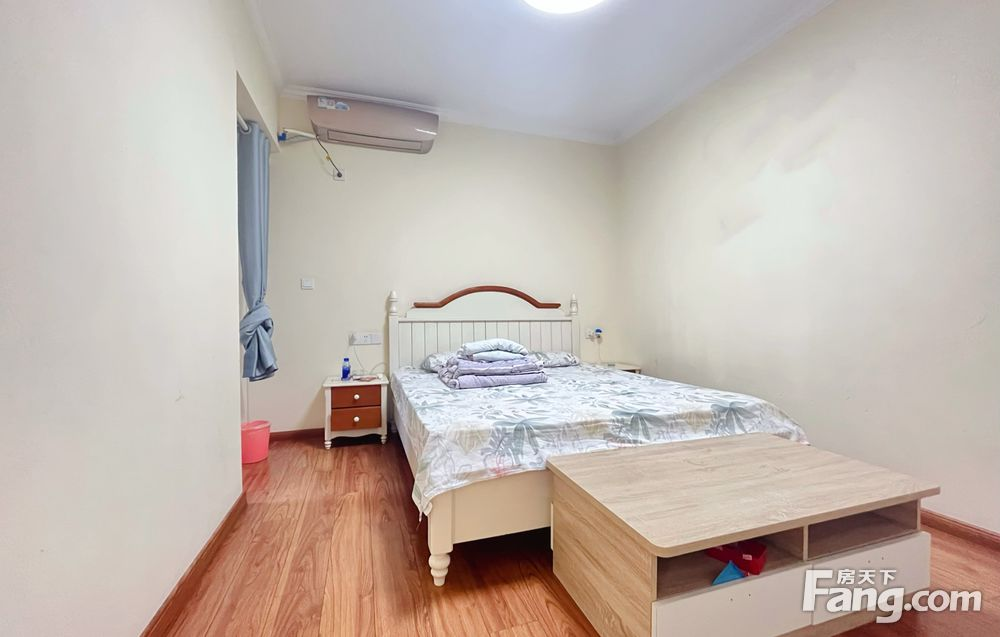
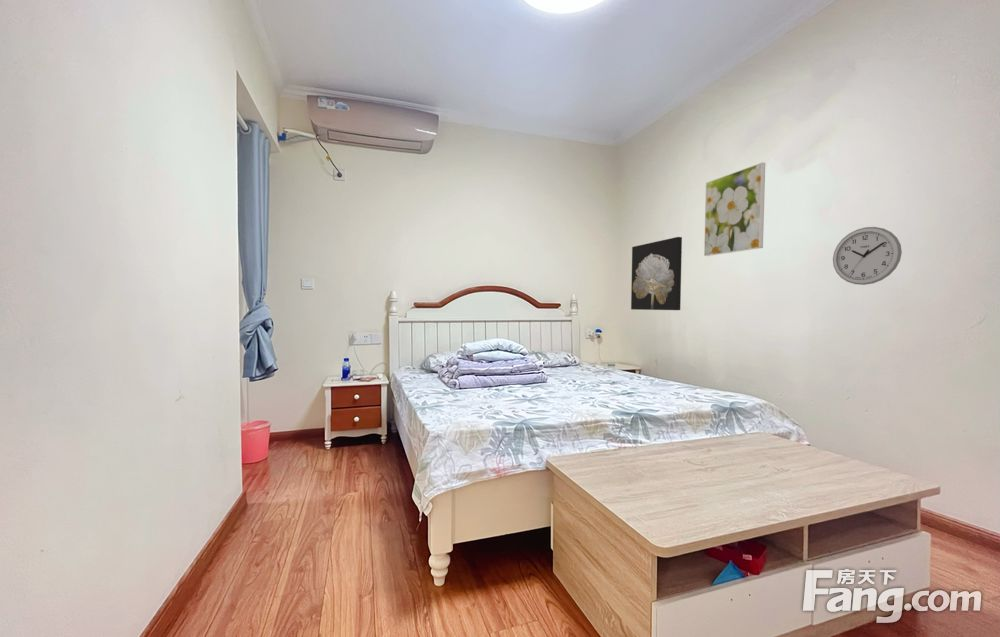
+ wall art [630,236,683,311]
+ wall clock [832,226,903,286]
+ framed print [703,162,766,257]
